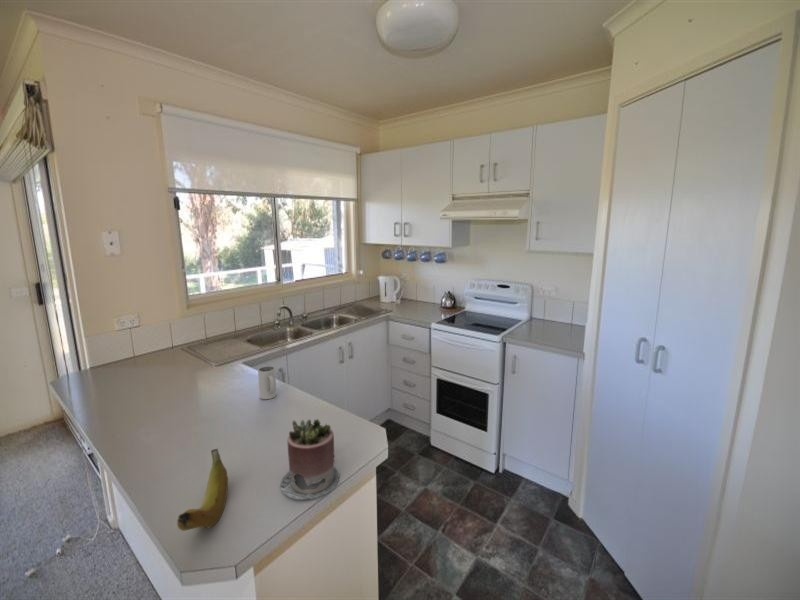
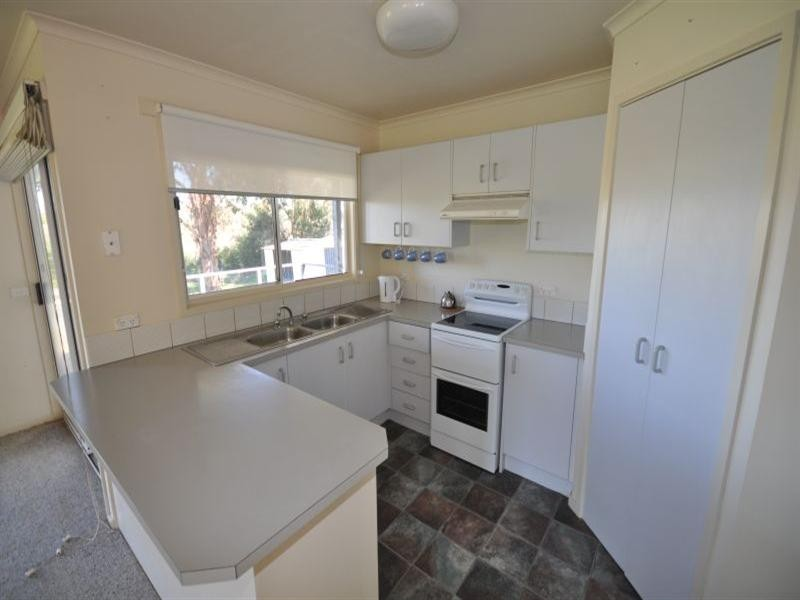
- fruit [176,448,229,532]
- mug [257,365,278,400]
- succulent planter [280,418,340,501]
